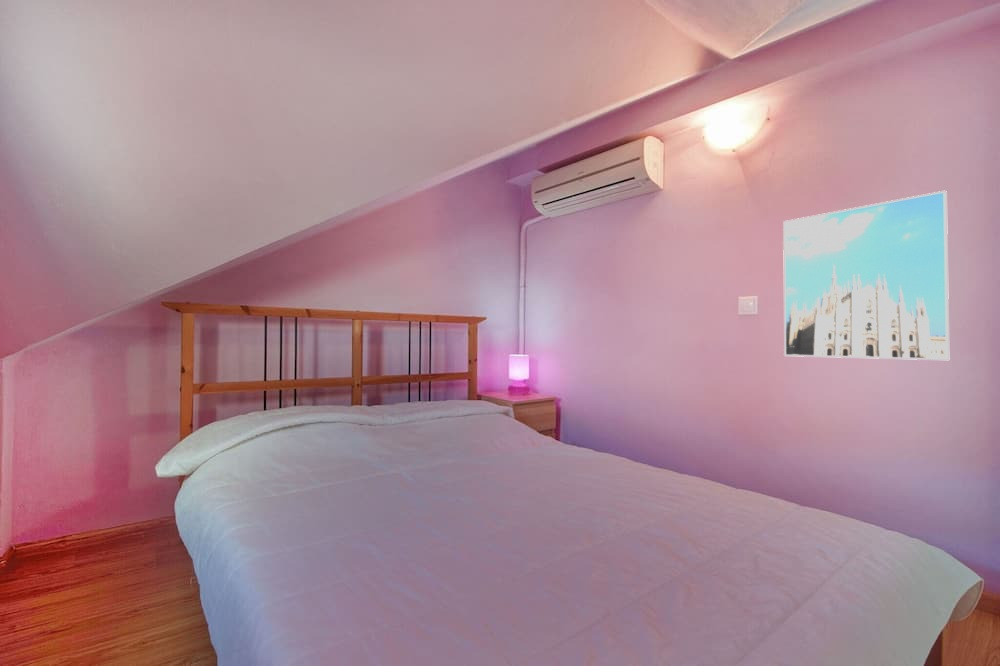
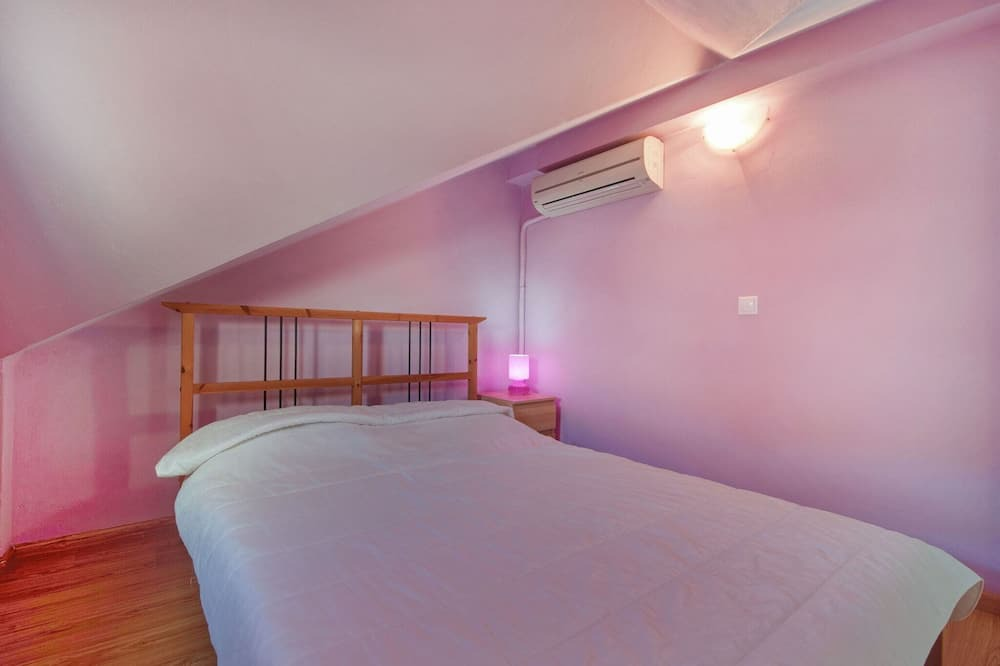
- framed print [782,189,950,361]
